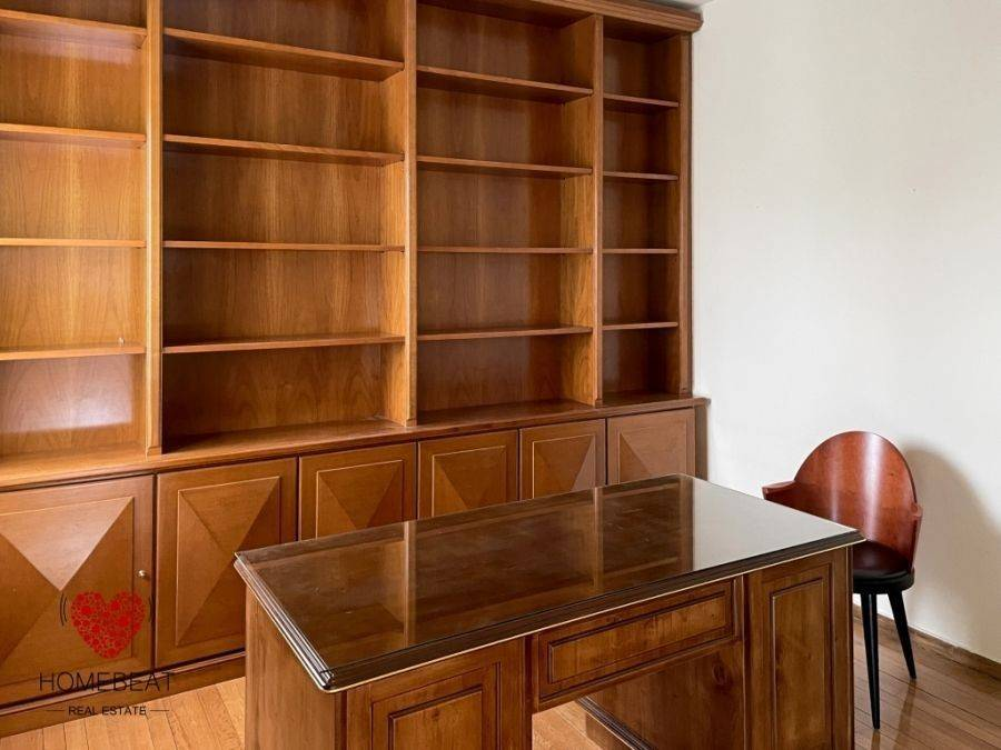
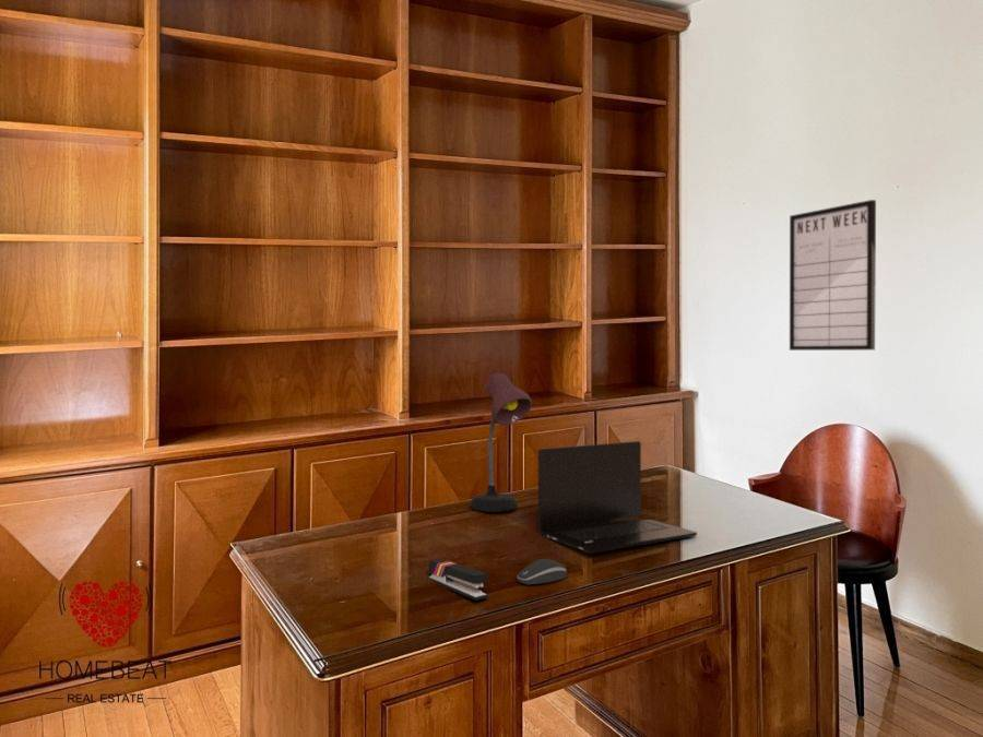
+ writing board [789,199,877,352]
+ laptop [537,440,698,554]
+ desk lamp [469,371,533,513]
+ computer mouse [516,558,568,585]
+ stapler [427,558,489,602]
